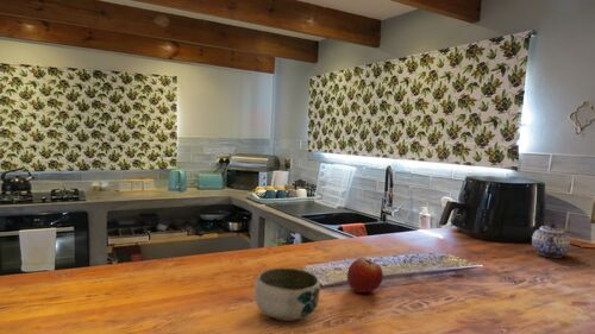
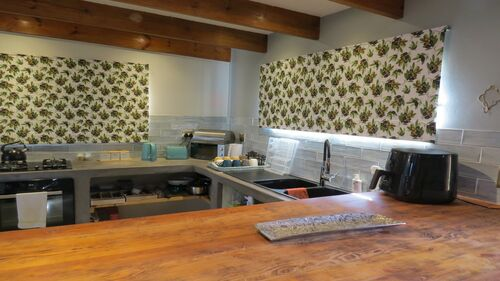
- fruit [346,257,384,294]
- teapot [531,221,571,259]
- bowl [253,267,321,322]
